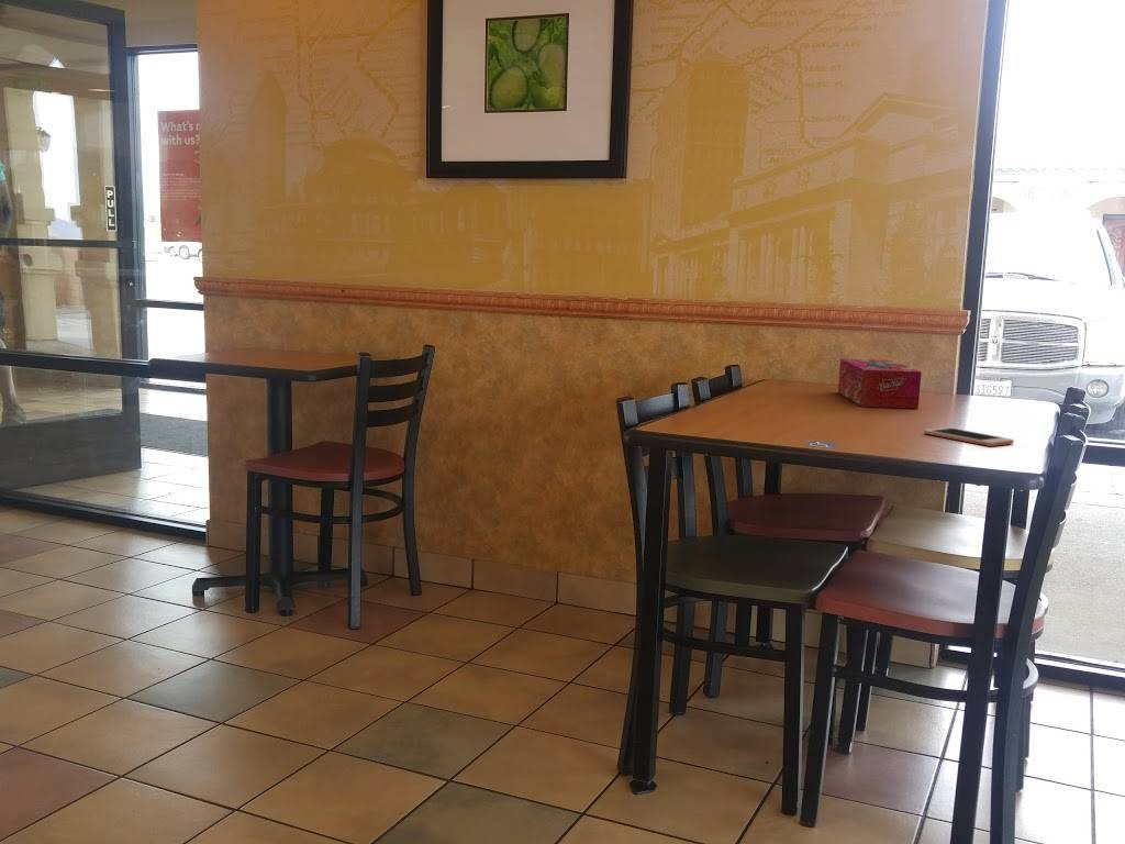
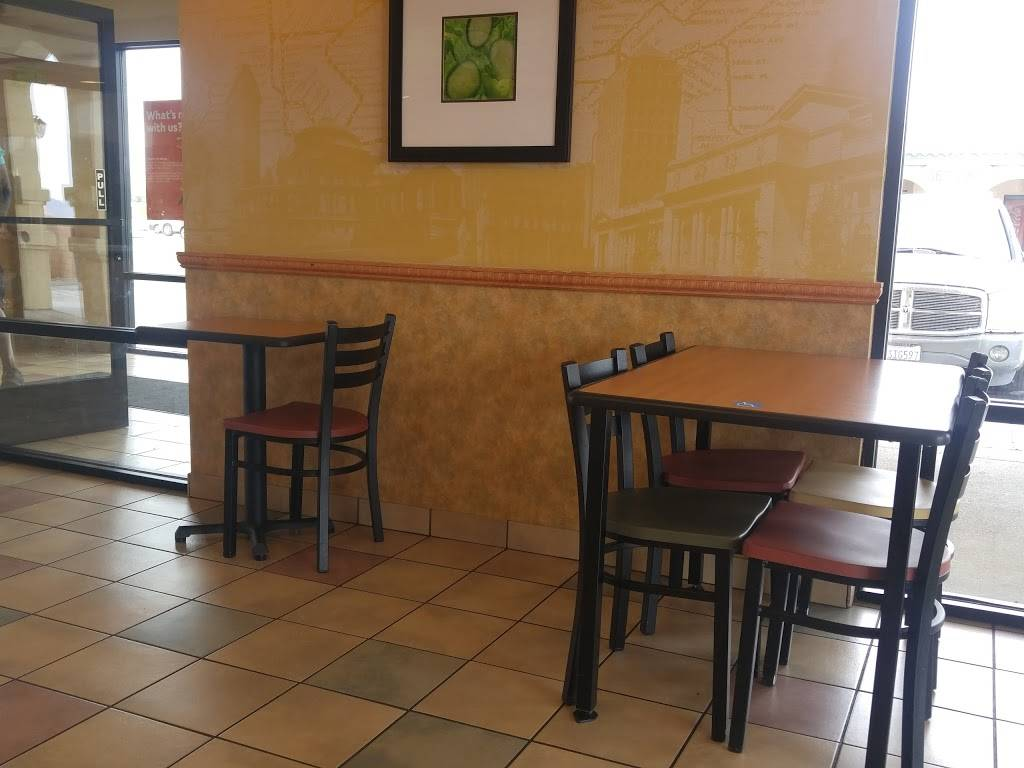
- tissue box [837,358,923,410]
- cell phone [923,426,1015,447]
